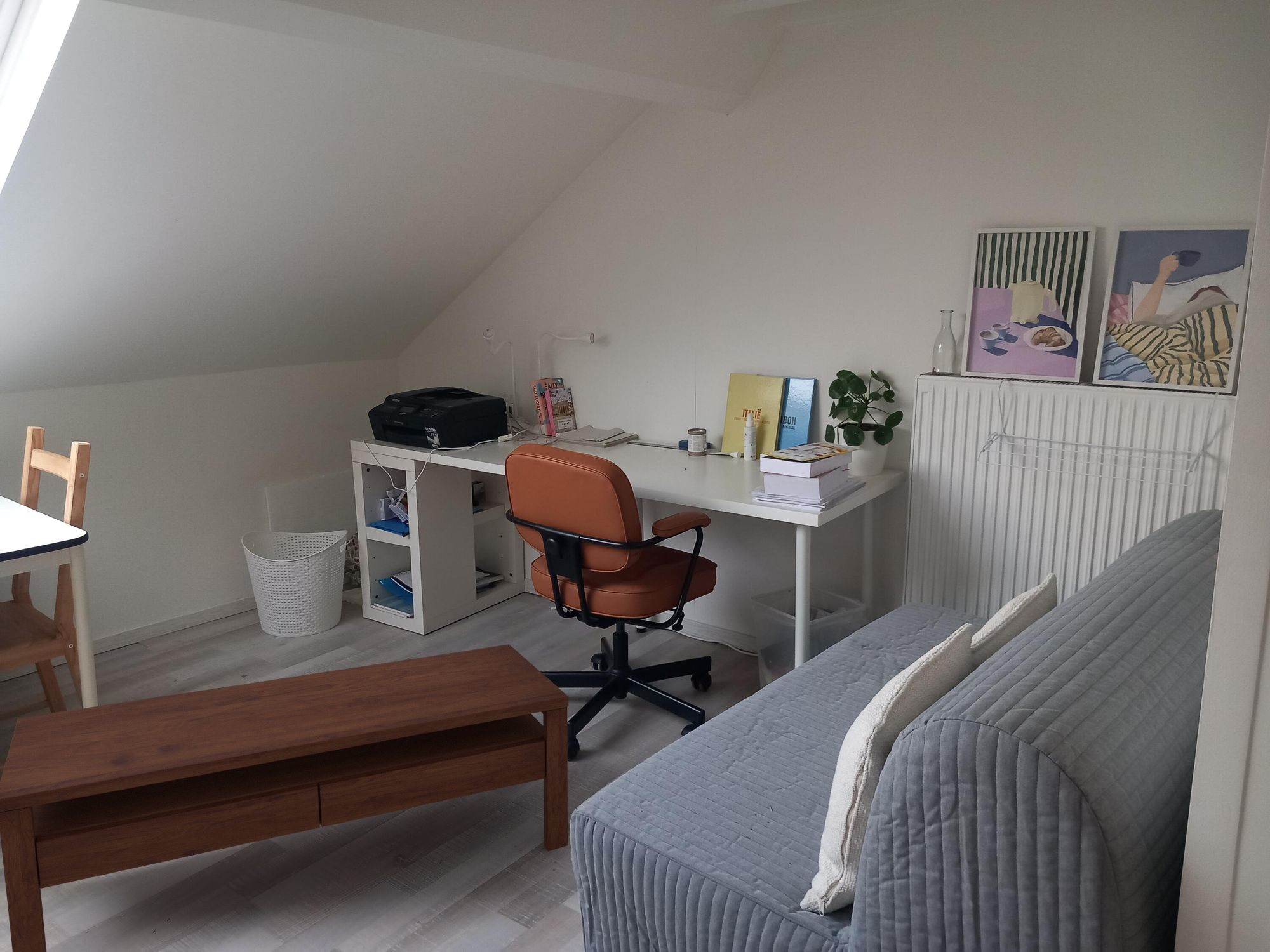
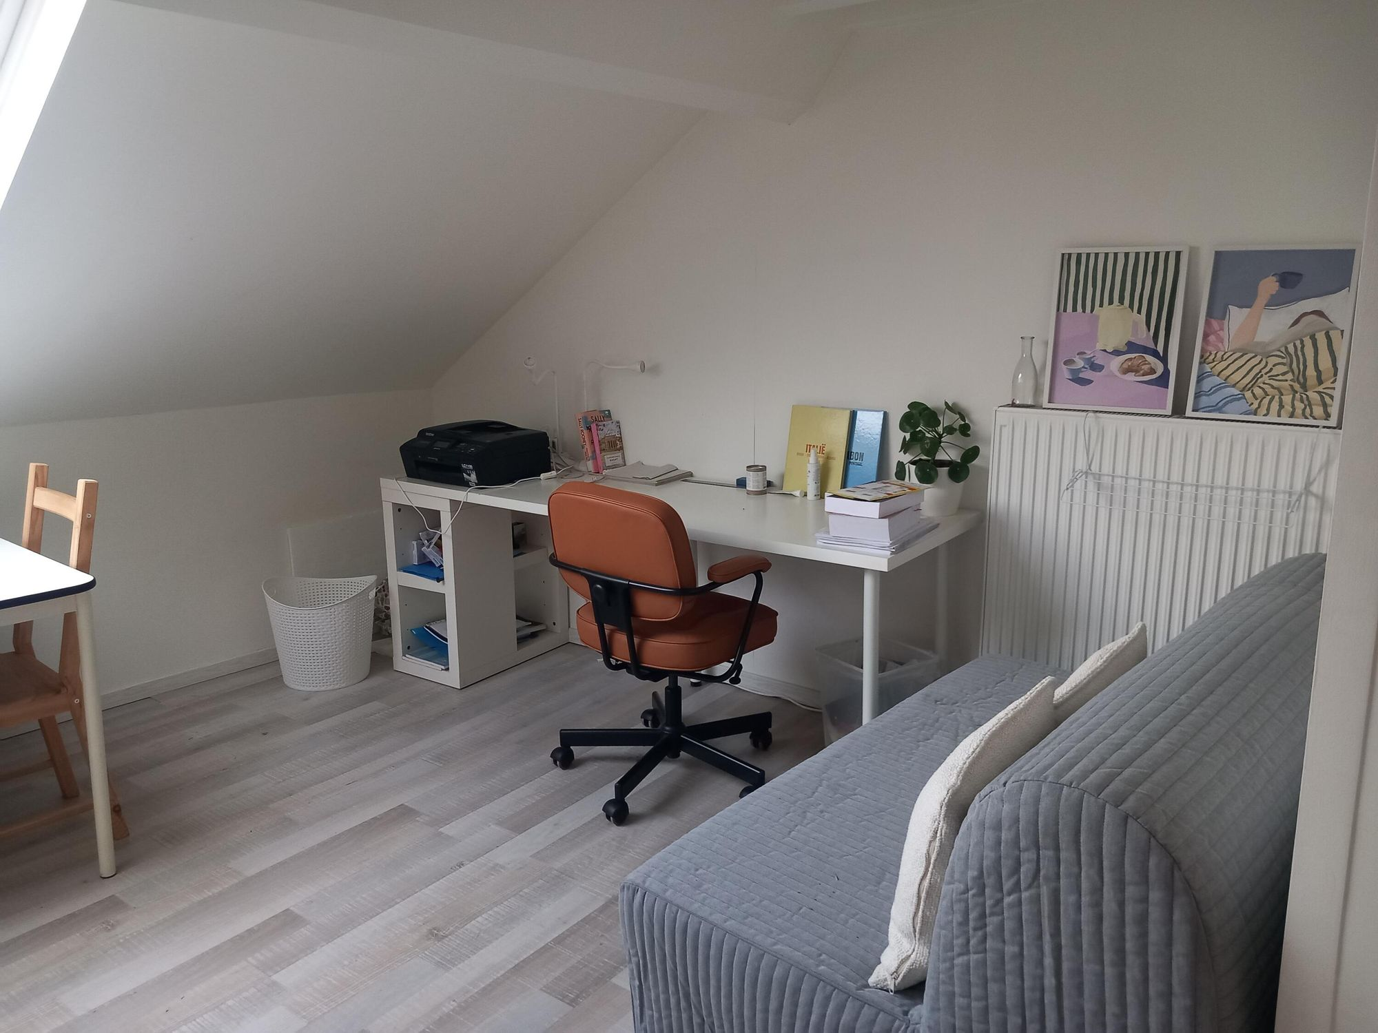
- coffee table [0,644,570,952]
